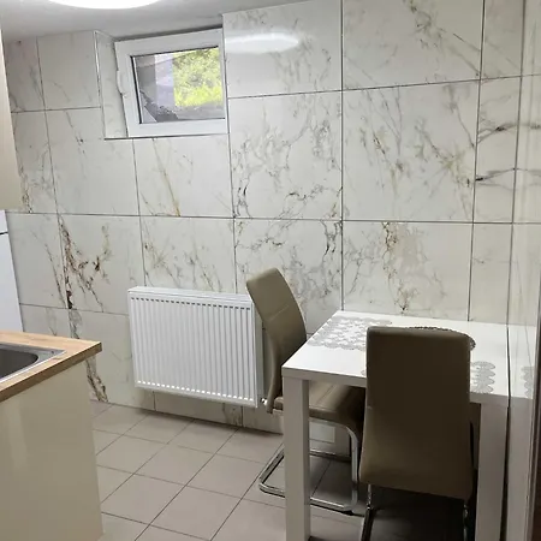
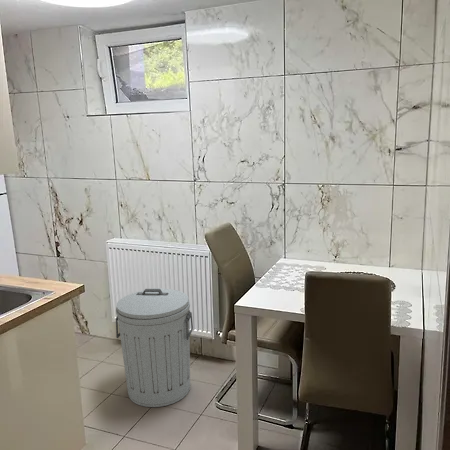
+ trash can [115,287,194,408]
